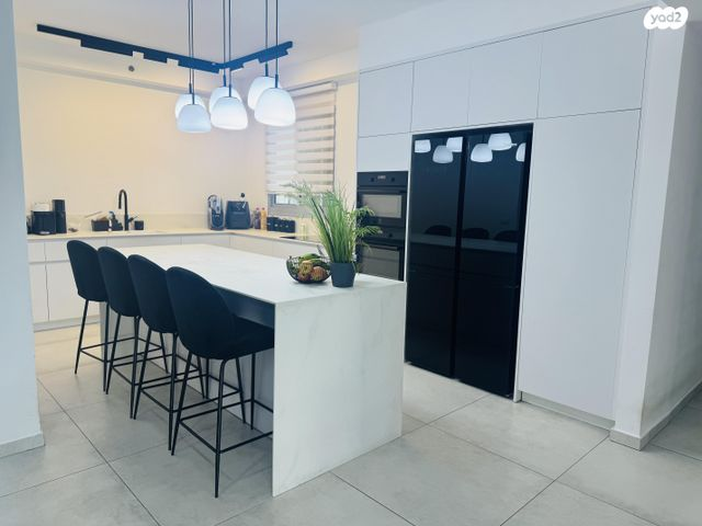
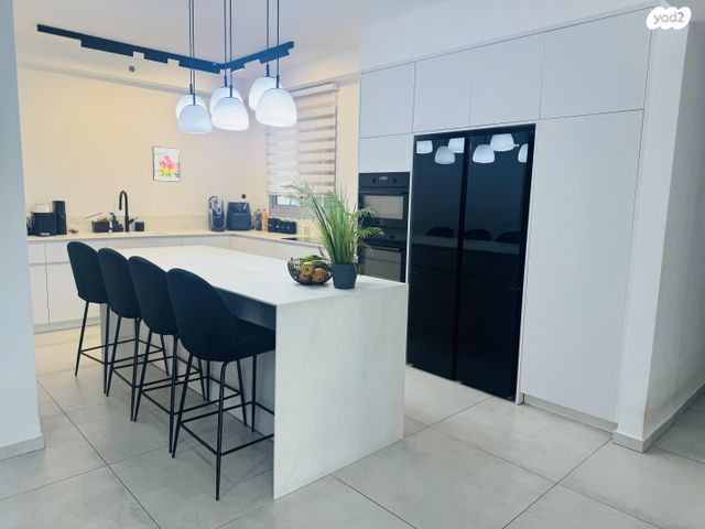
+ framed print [151,145,182,183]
